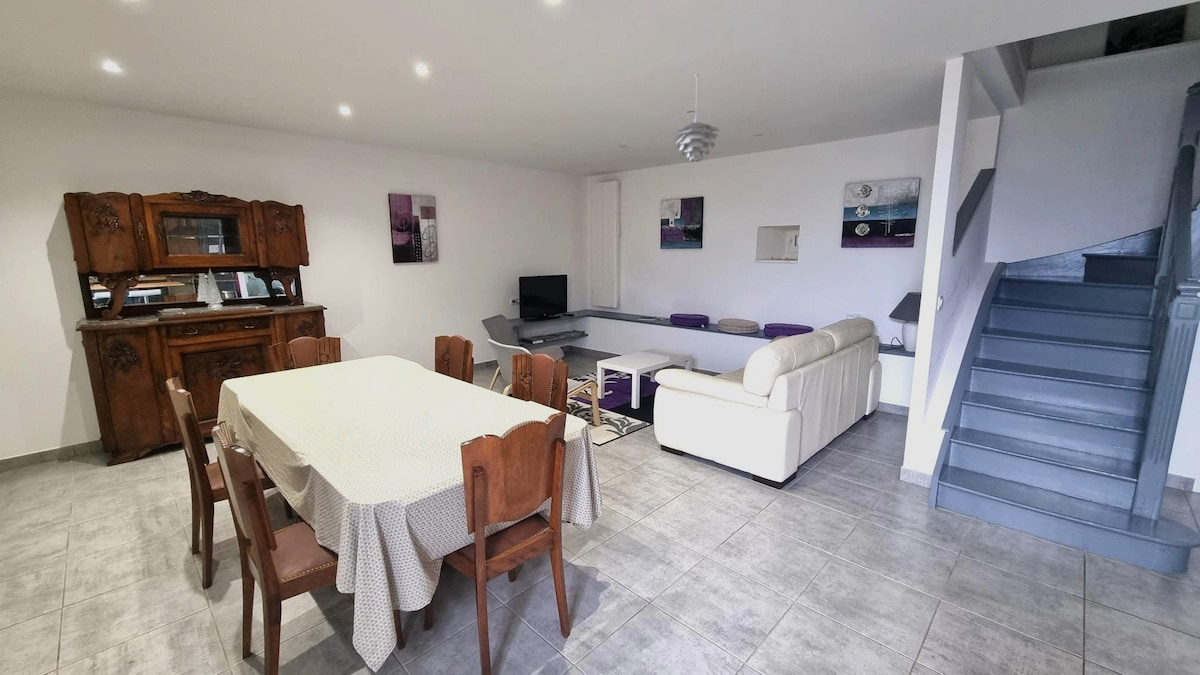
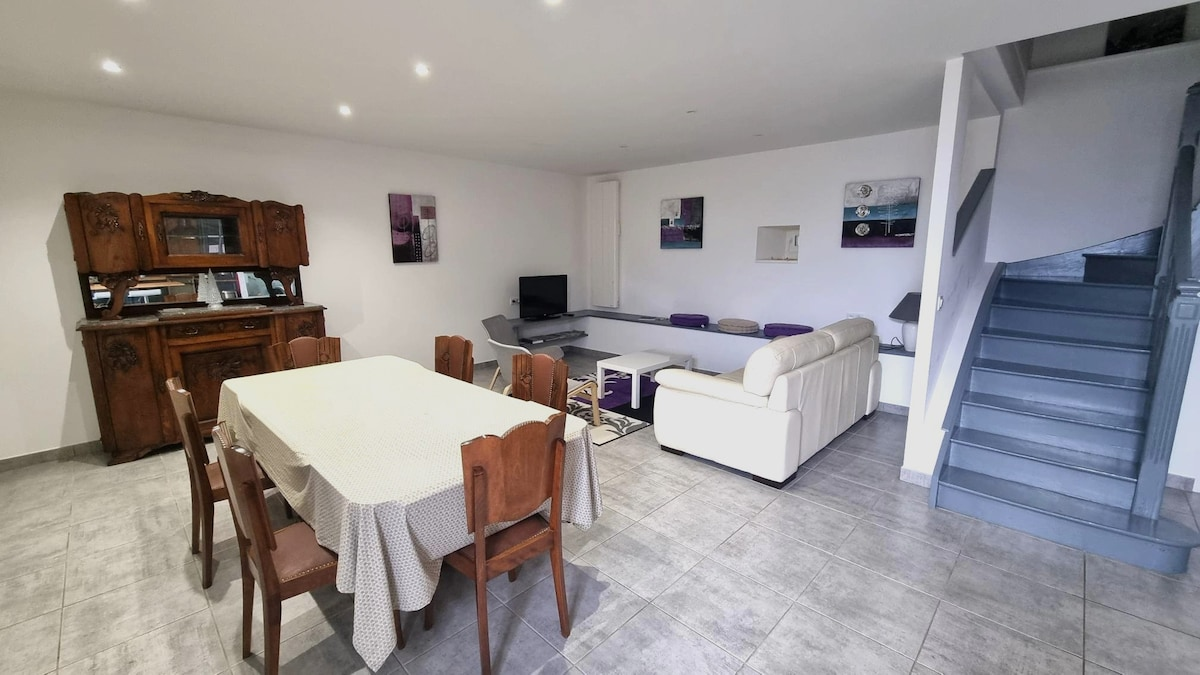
- pendant light [672,73,721,163]
